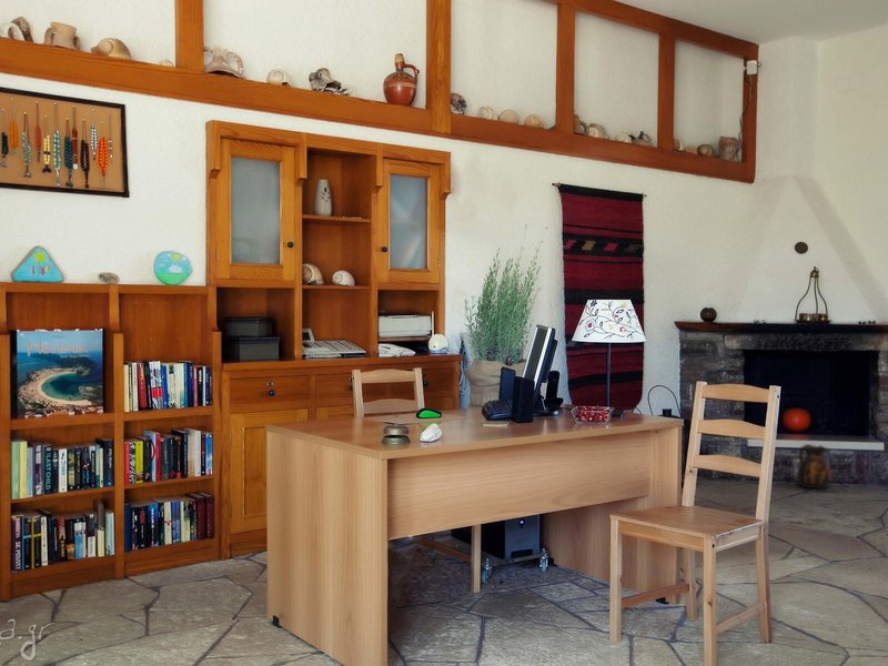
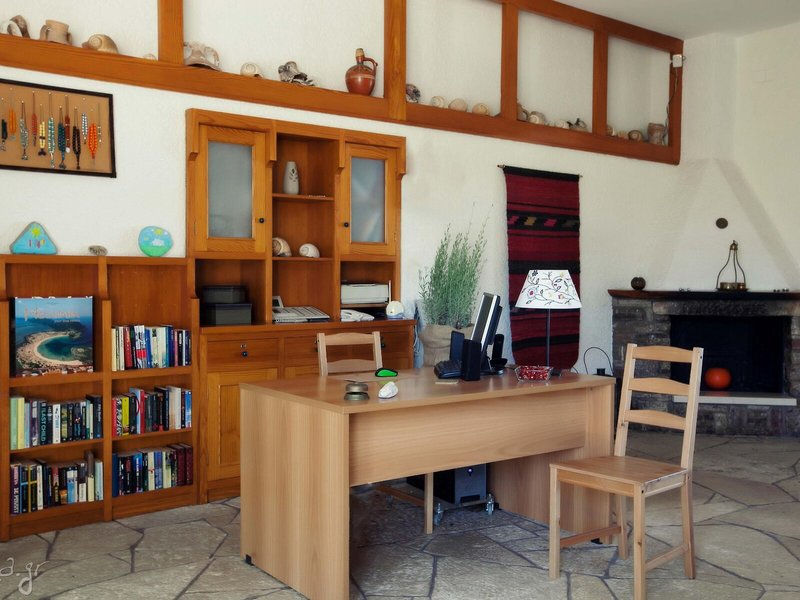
- ceramic jug [796,443,833,491]
